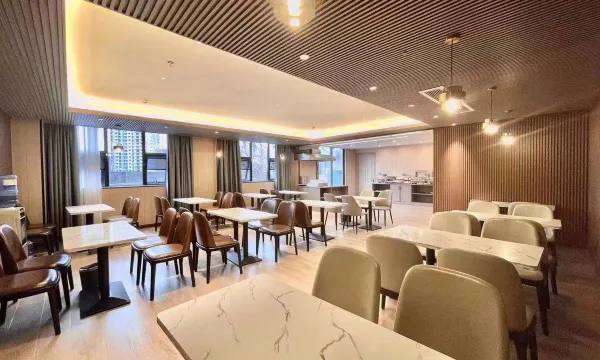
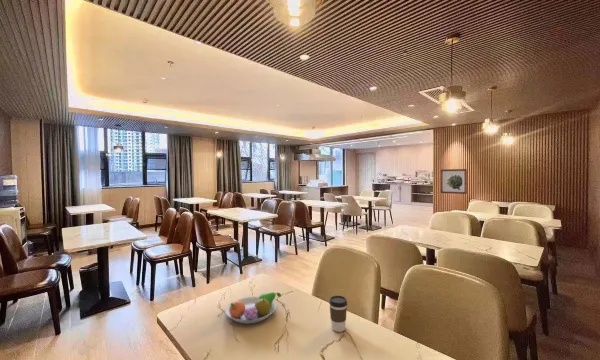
+ wall art [440,168,468,195]
+ coffee cup [328,294,348,333]
+ fruit bowl [225,291,282,324]
